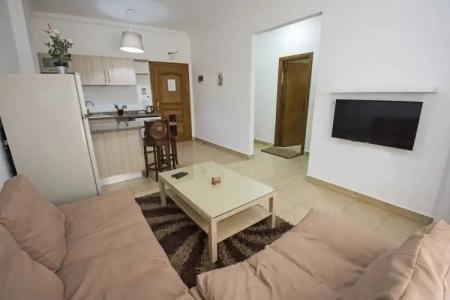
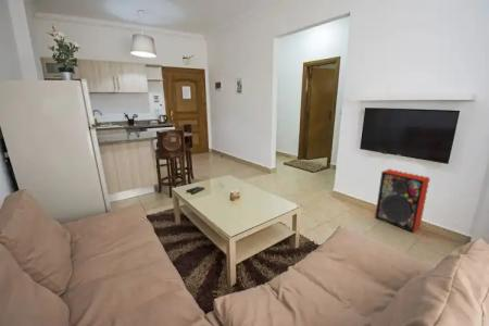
+ speaker [374,168,430,234]
